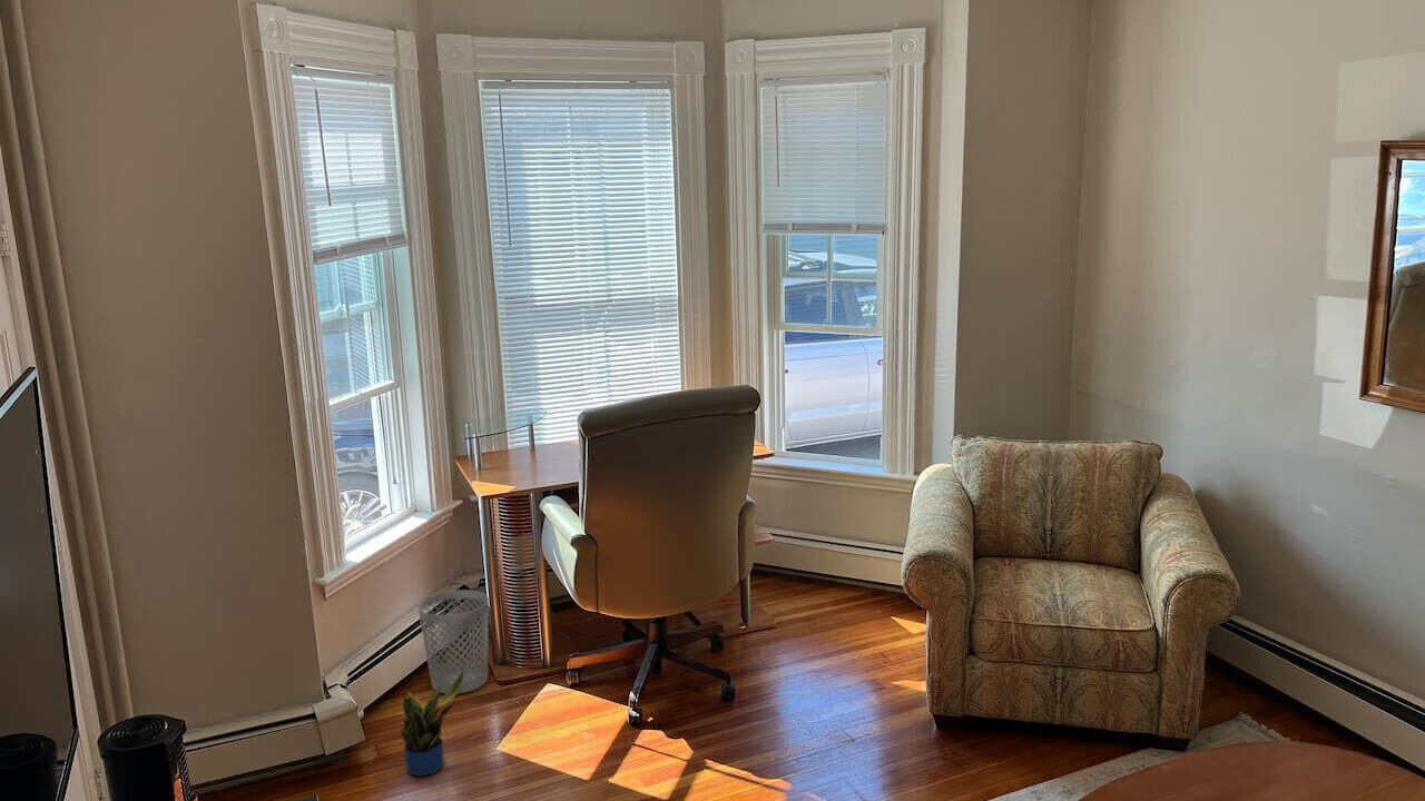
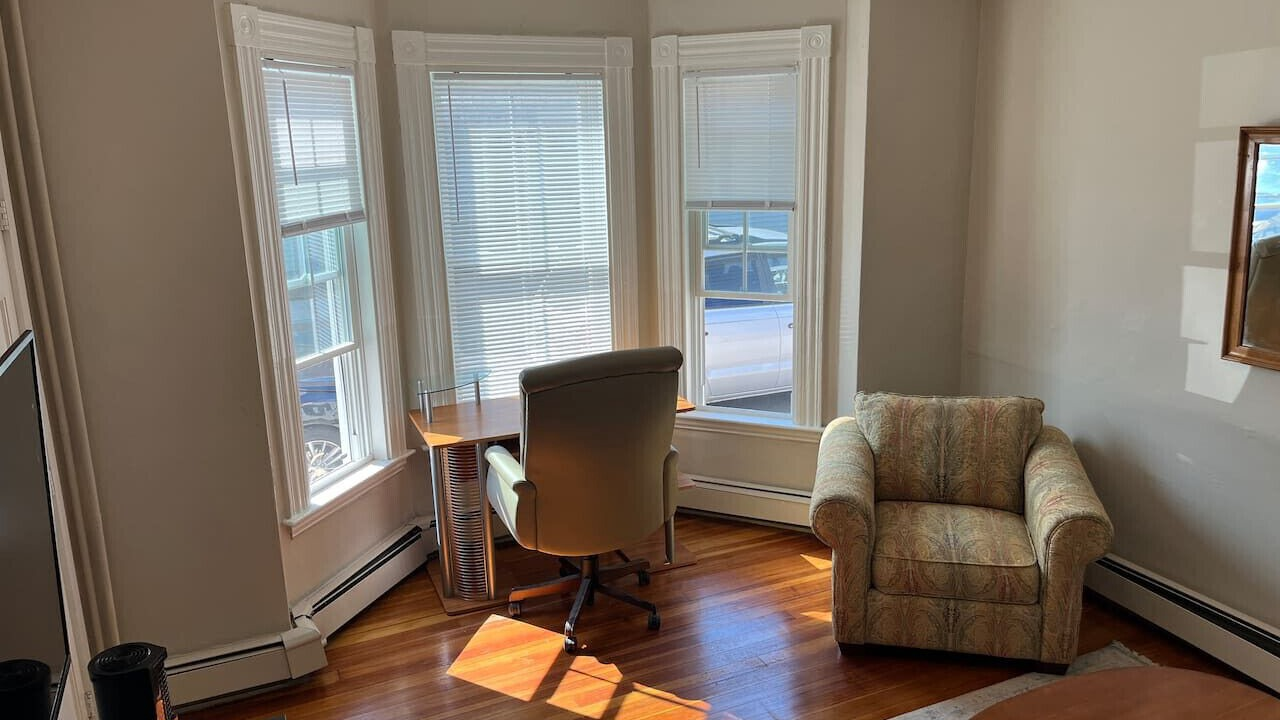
- wastebasket [416,589,490,695]
- potted plant [400,671,464,777]
